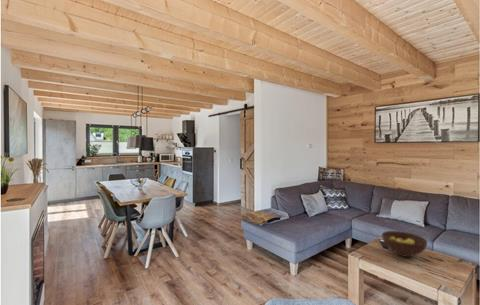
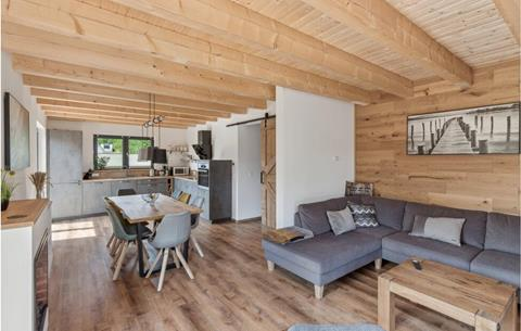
- fruit bowl [381,230,428,258]
